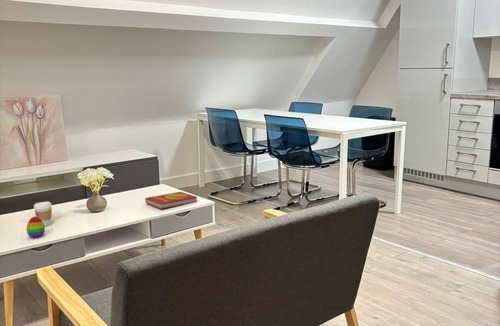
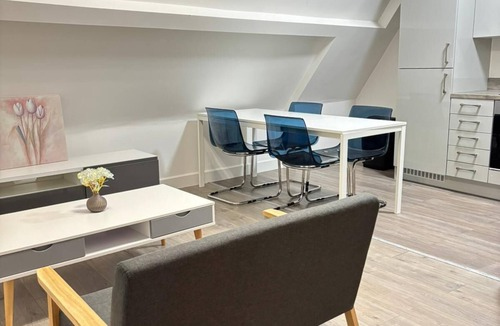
- decorative egg [26,216,46,239]
- book [144,191,198,210]
- coffee cup [33,201,53,227]
